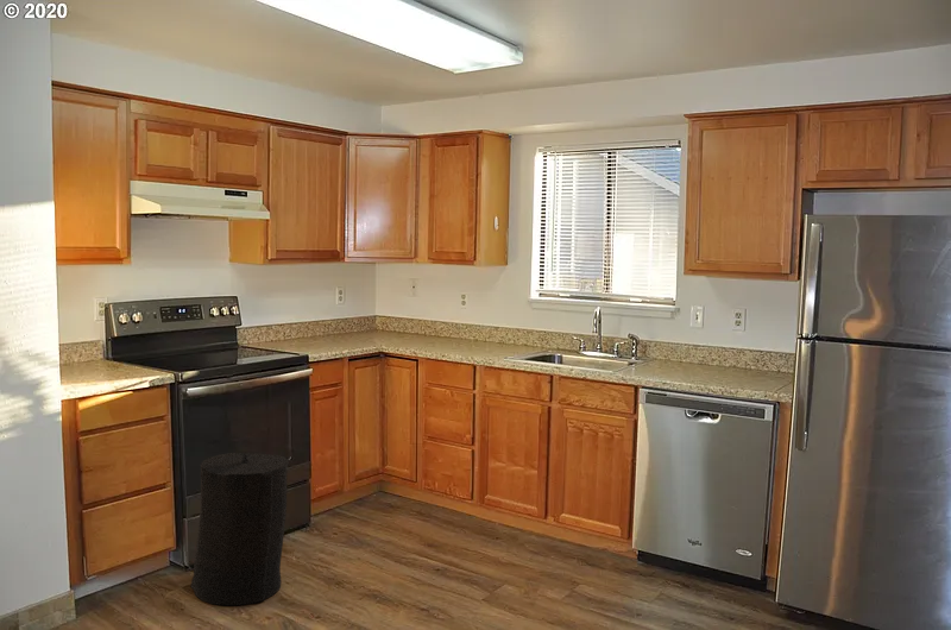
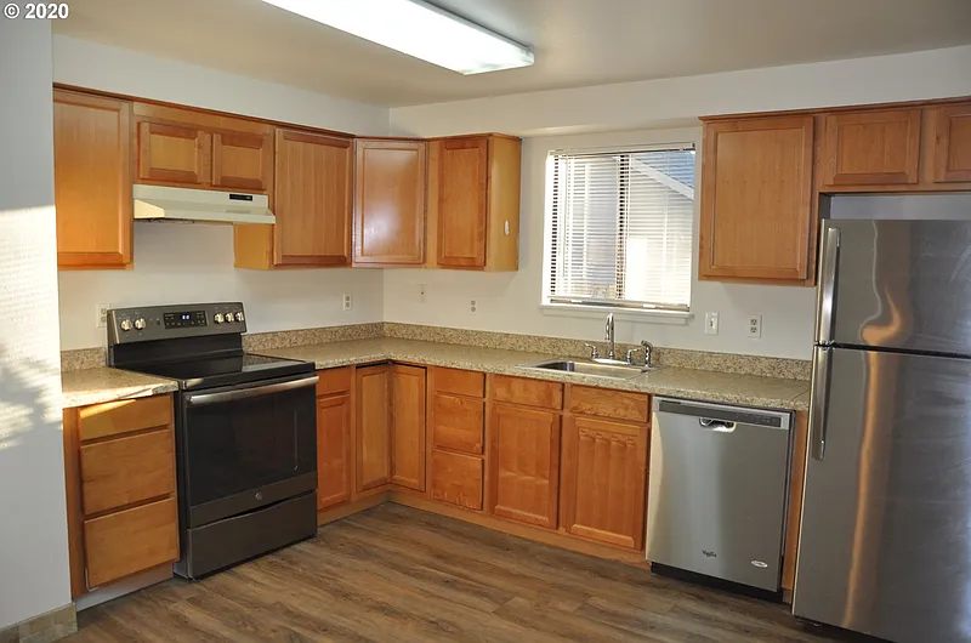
- trash can [189,452,289,606]
